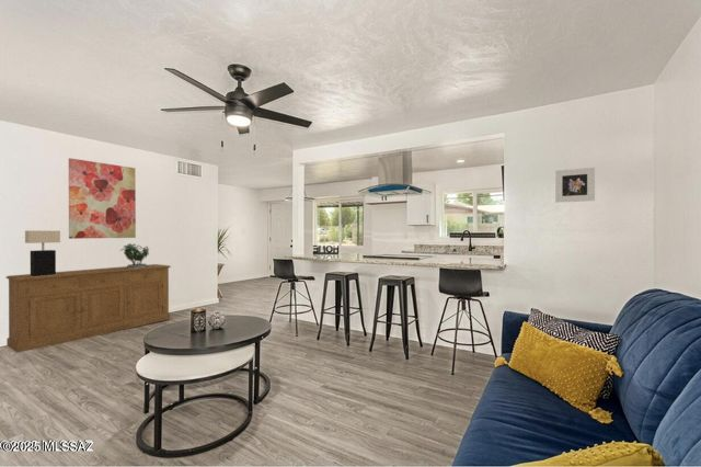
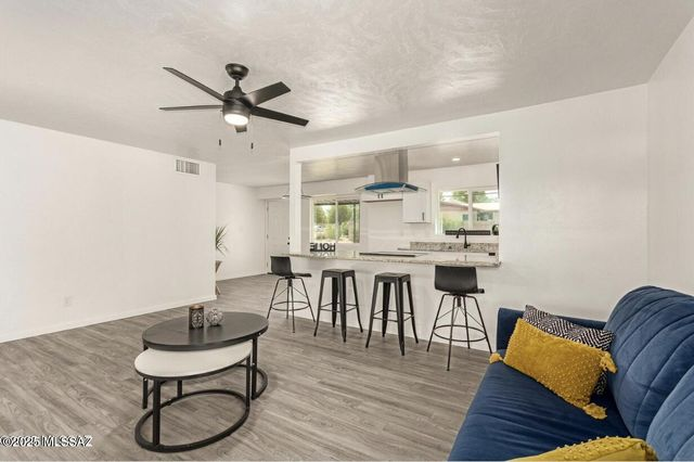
- potted plant [119,242,150,269]
- wall art [68,157,137,240]
- sideboard [4,263,172,354]
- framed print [554,167,596,204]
- table lamp [24,230,61,276]
